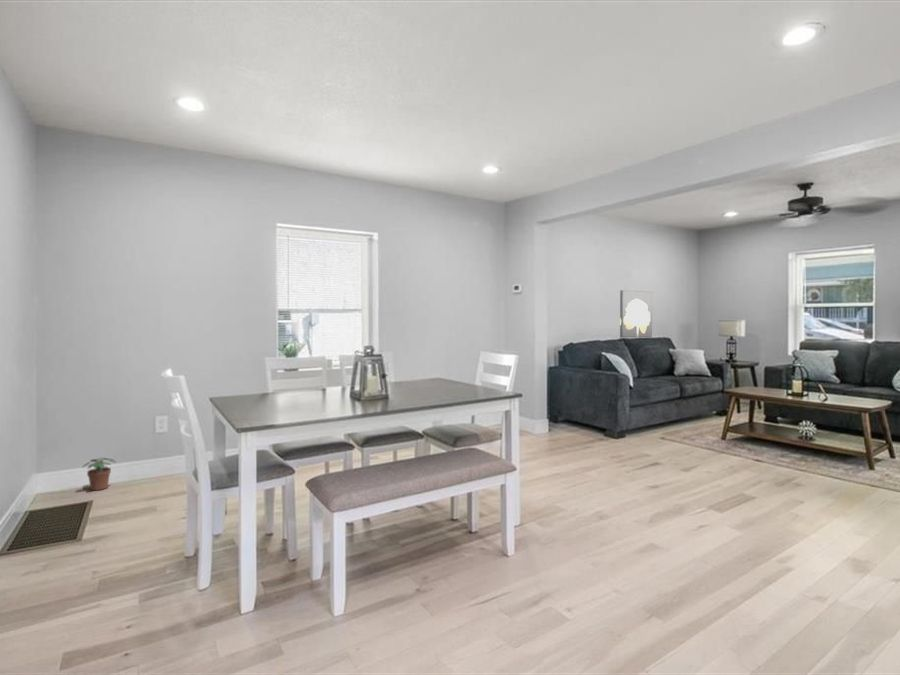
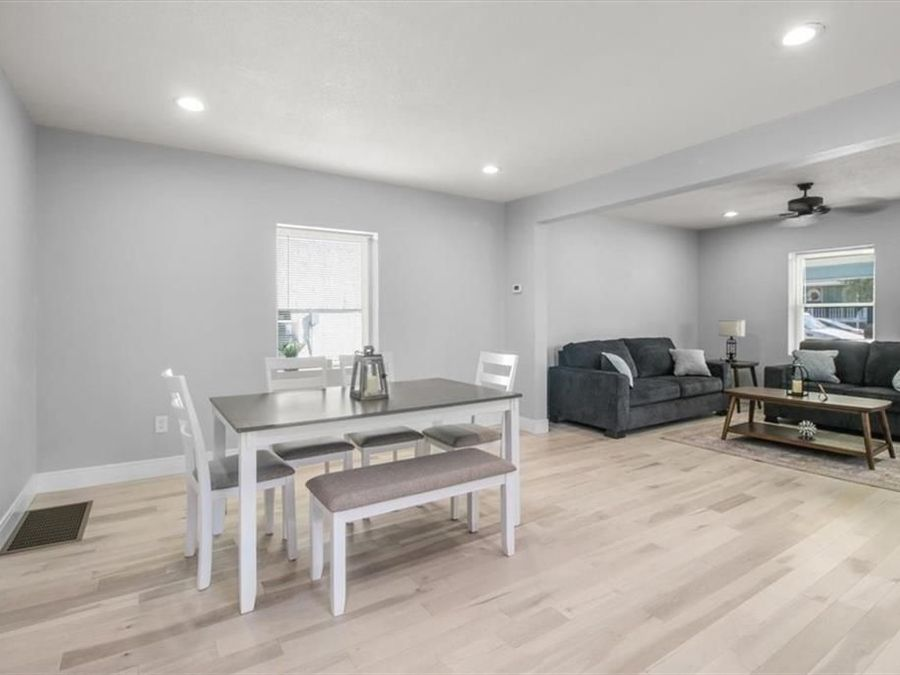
- potted plant [81,457,117,492]
- wall art [619,289,653,339]
